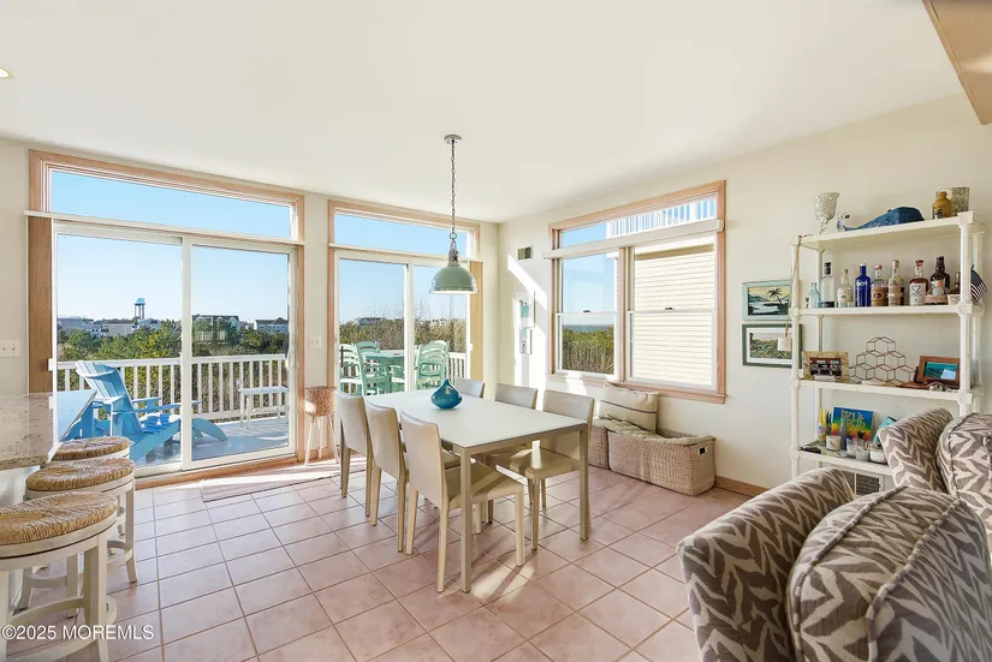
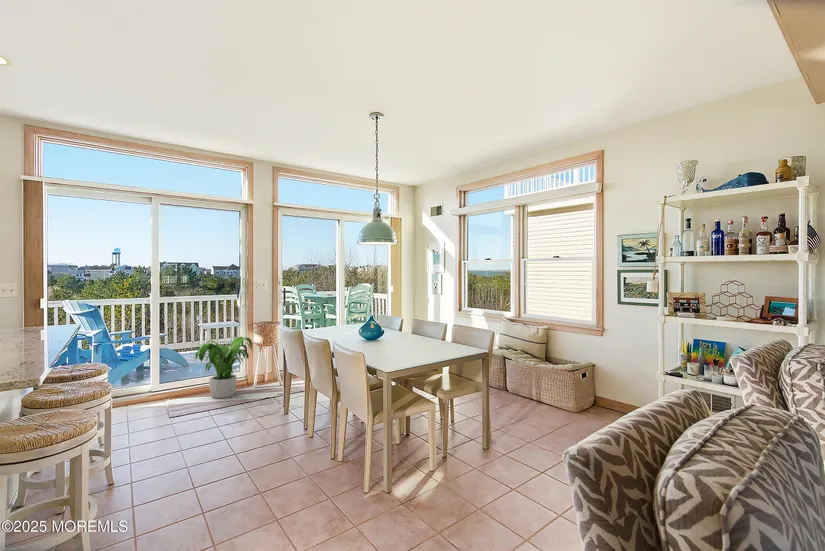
+ potted plant [190,336,255,399]
